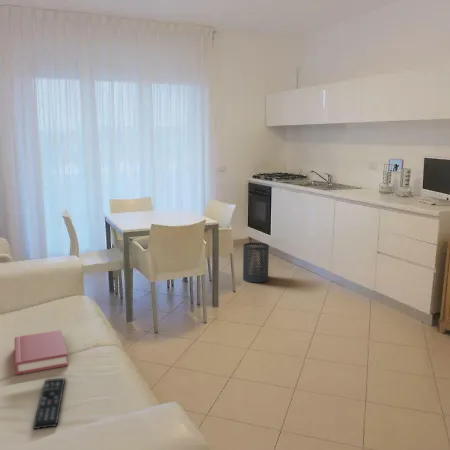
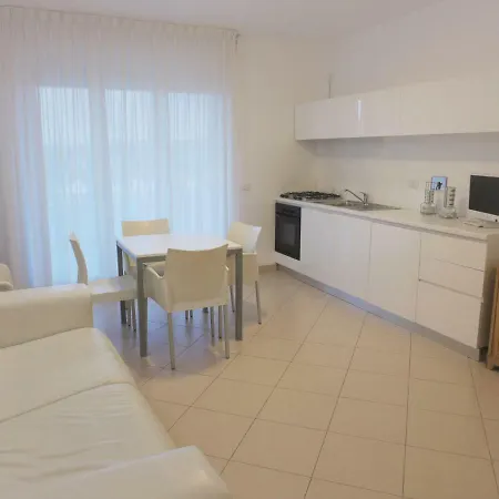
- remote control [32,377,66,430]
- hardback book [14,329,69,376]
- trash can [242,242,270,284]
